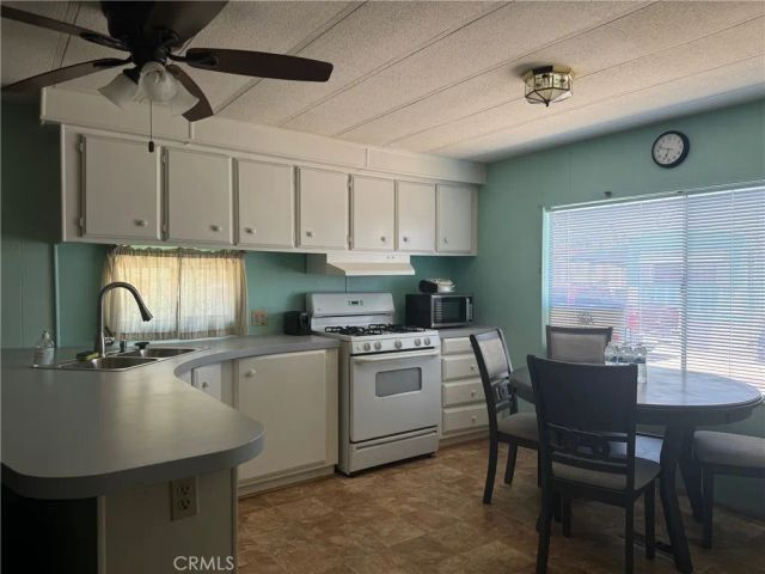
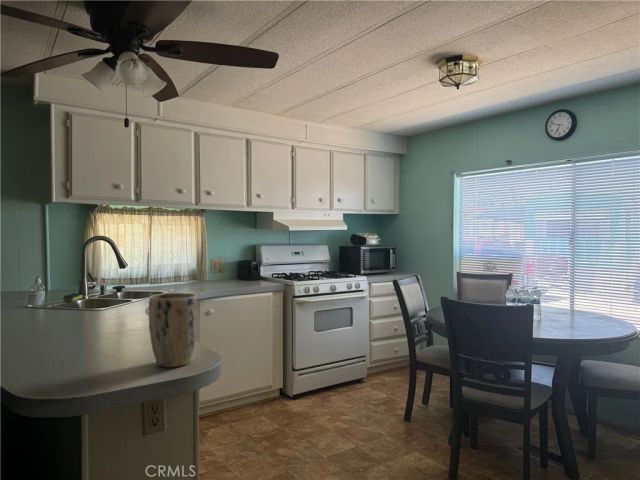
+ plant pot [148,292,198,368]
